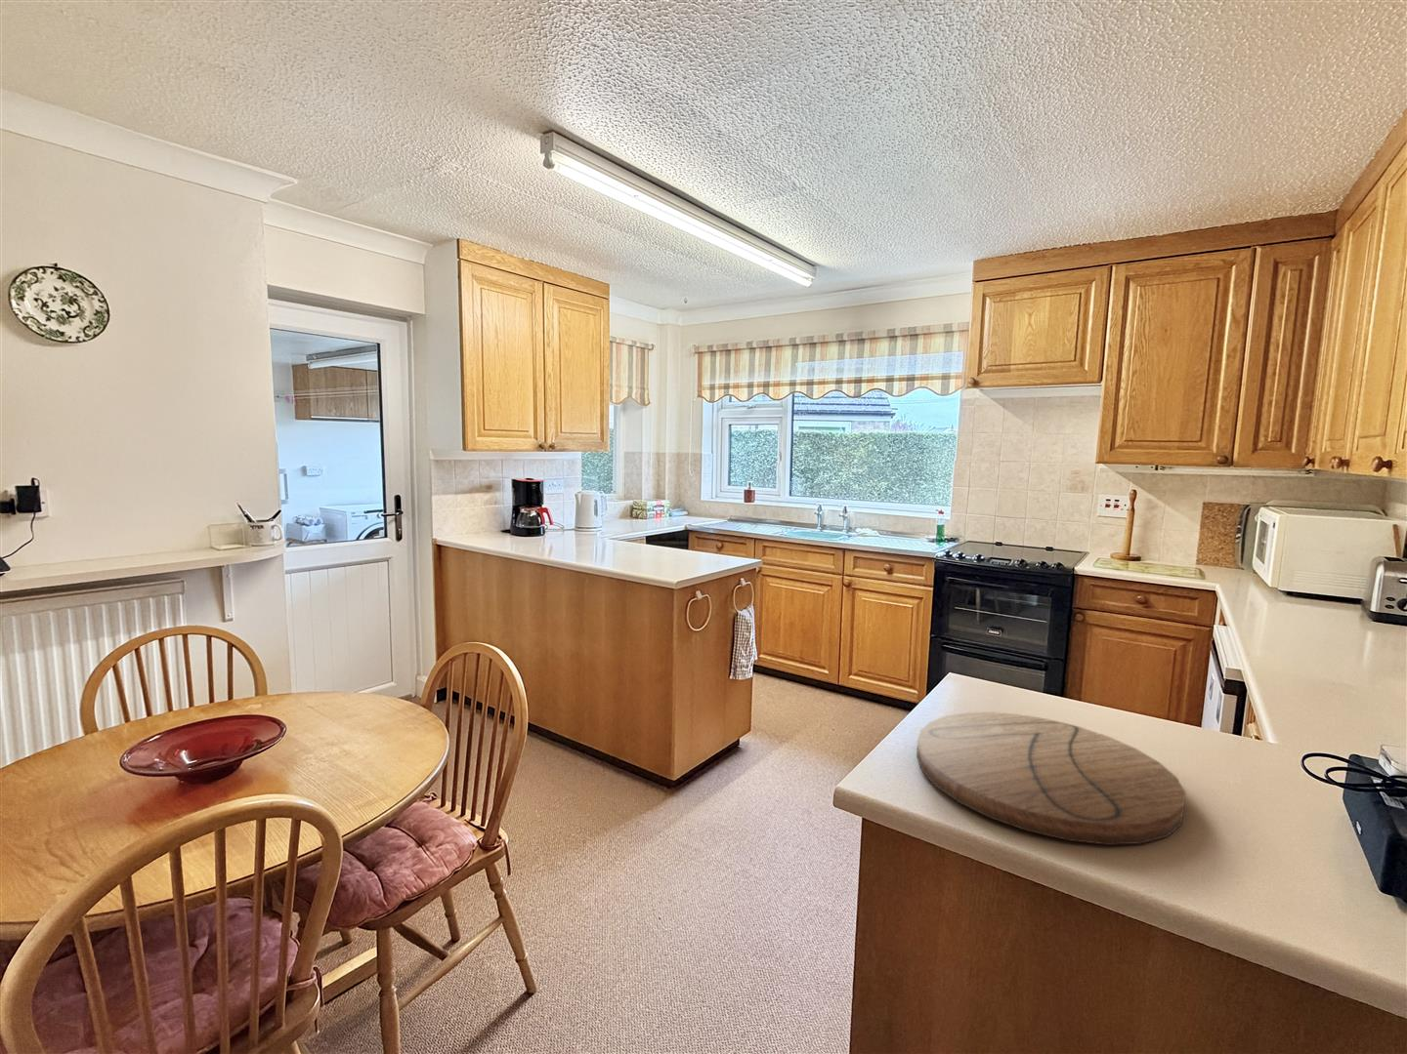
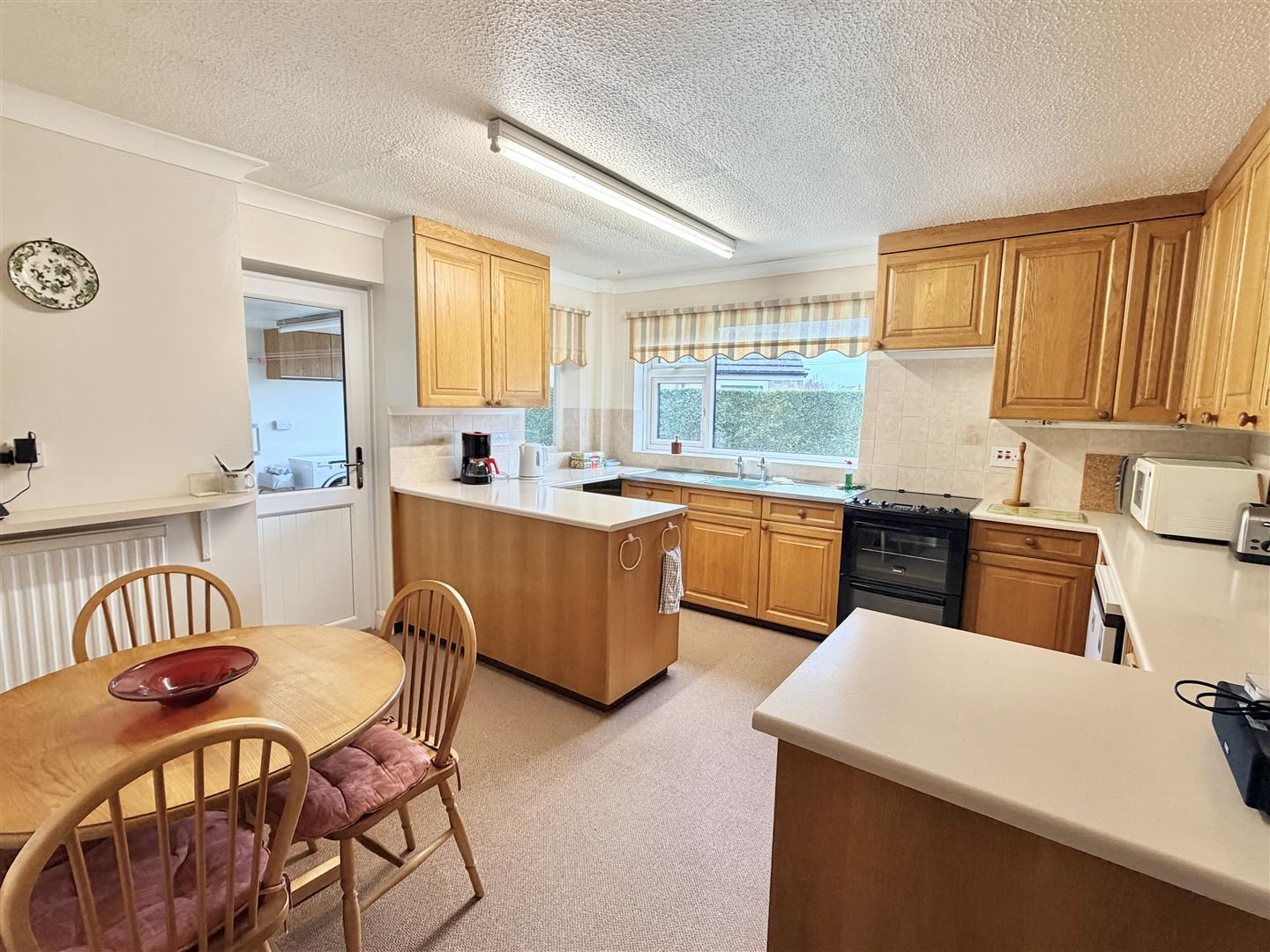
- cutting board [915,712,1187,846]
